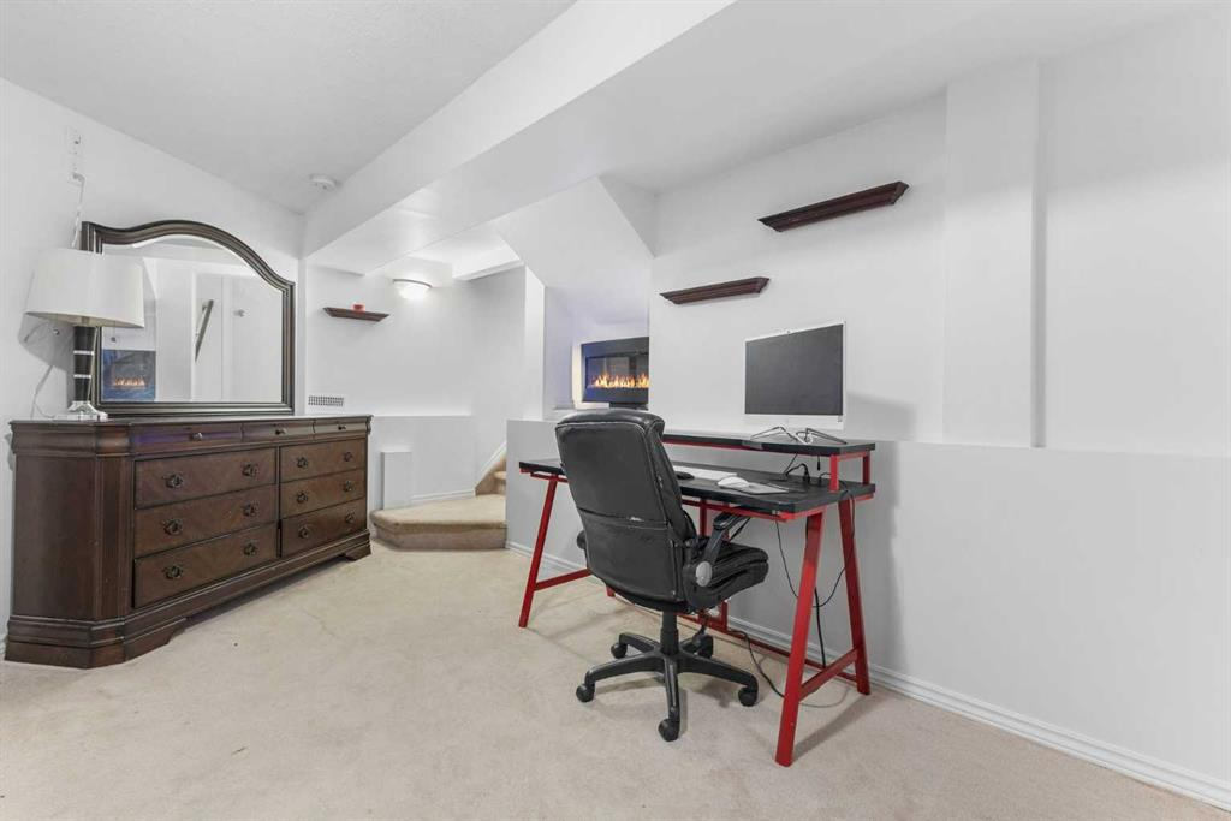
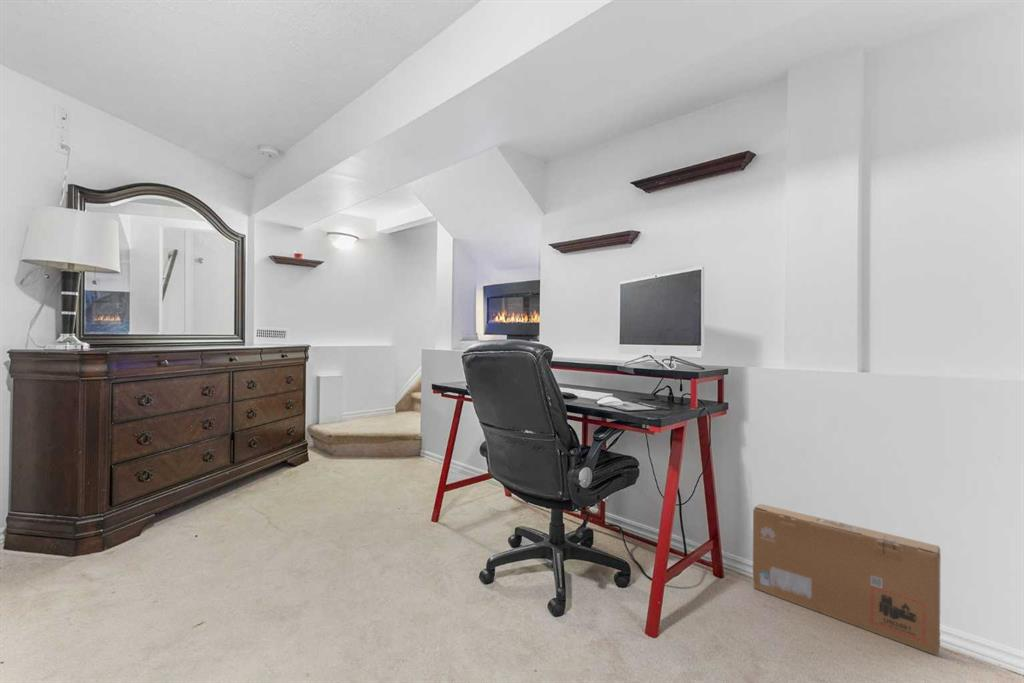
+ cardboard box [752,503,942,656]
